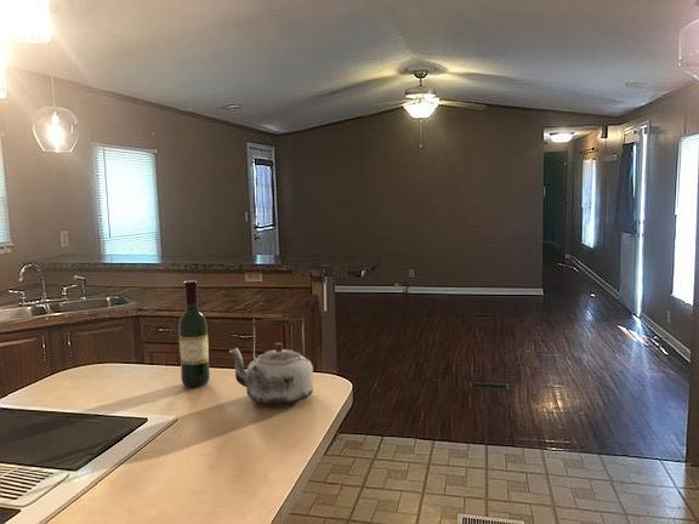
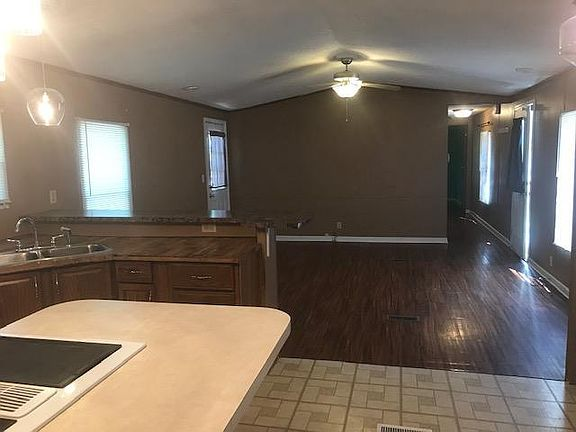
- wine bottle [178,279,211,388]
- kettle [228,318,314,406]
